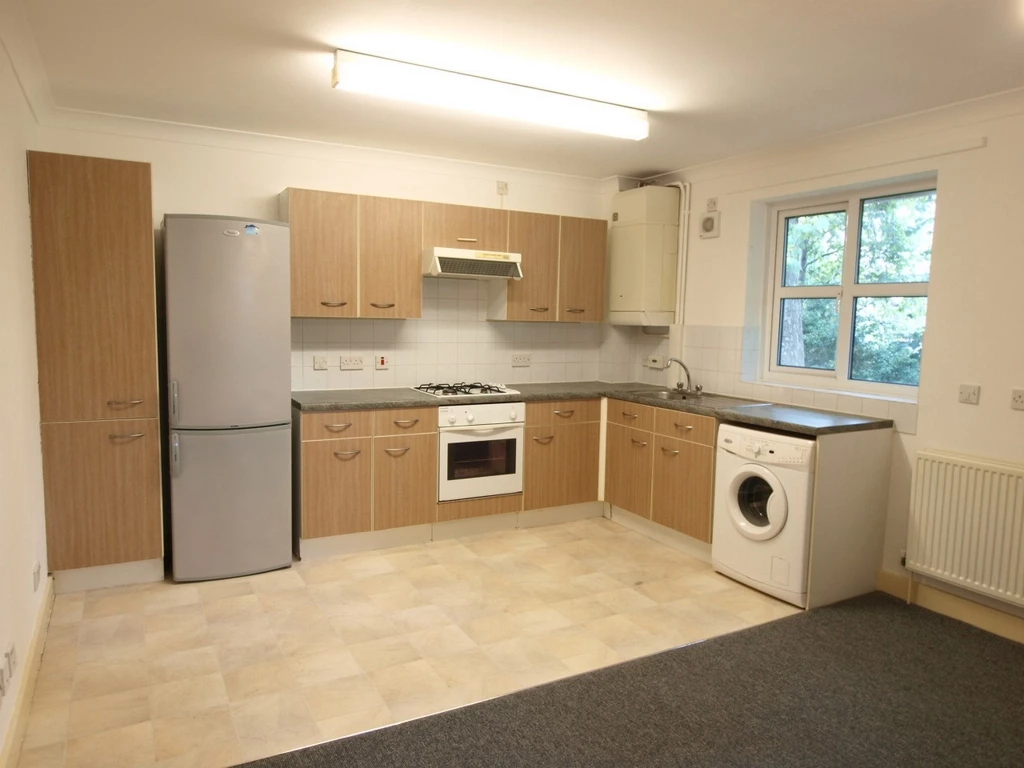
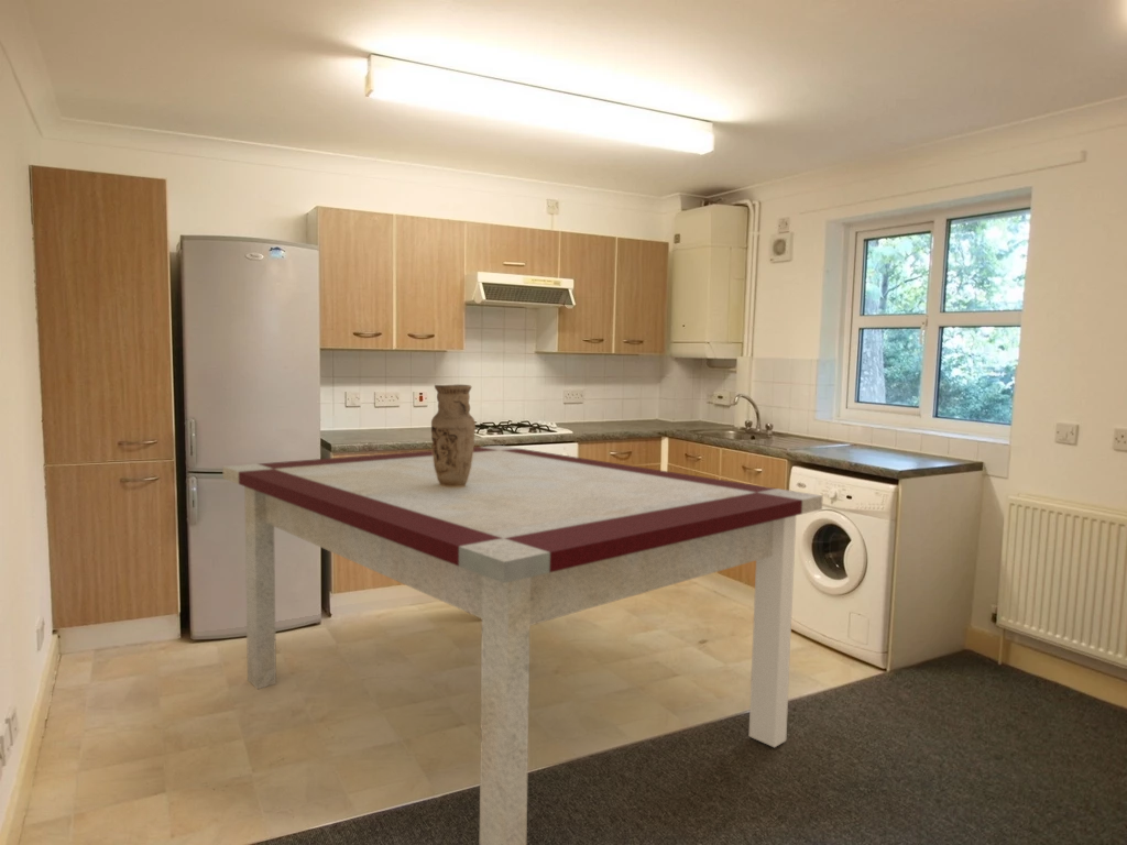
+ vase [430,383,477,487]
+ dining table [222,445,824,845]
